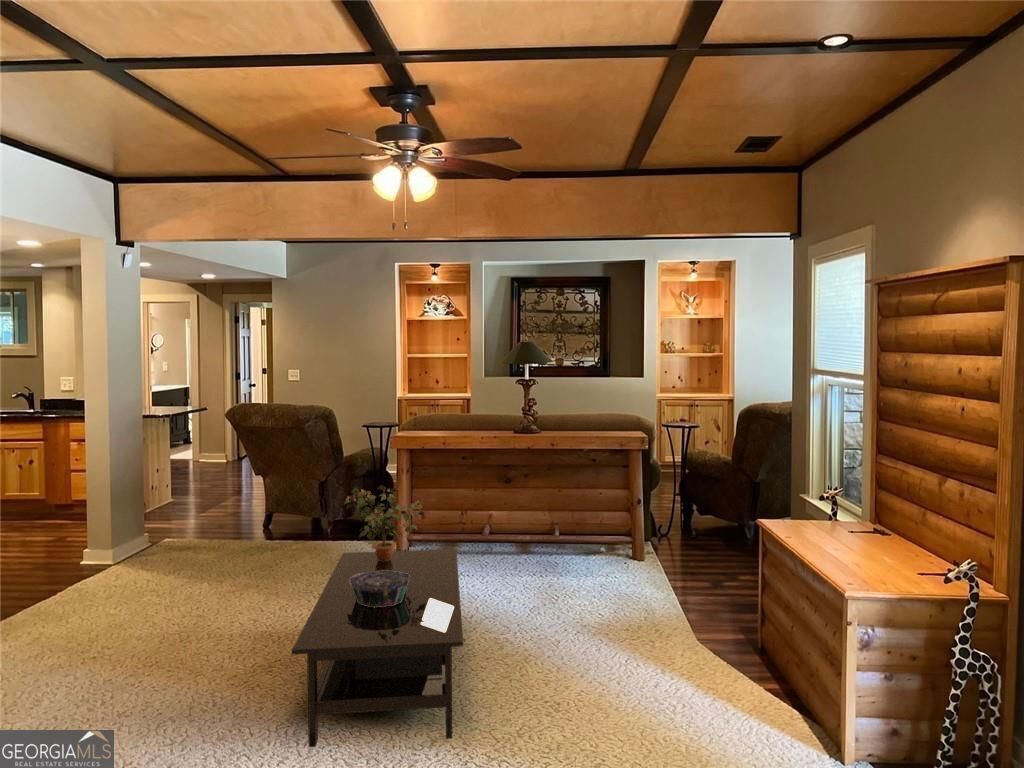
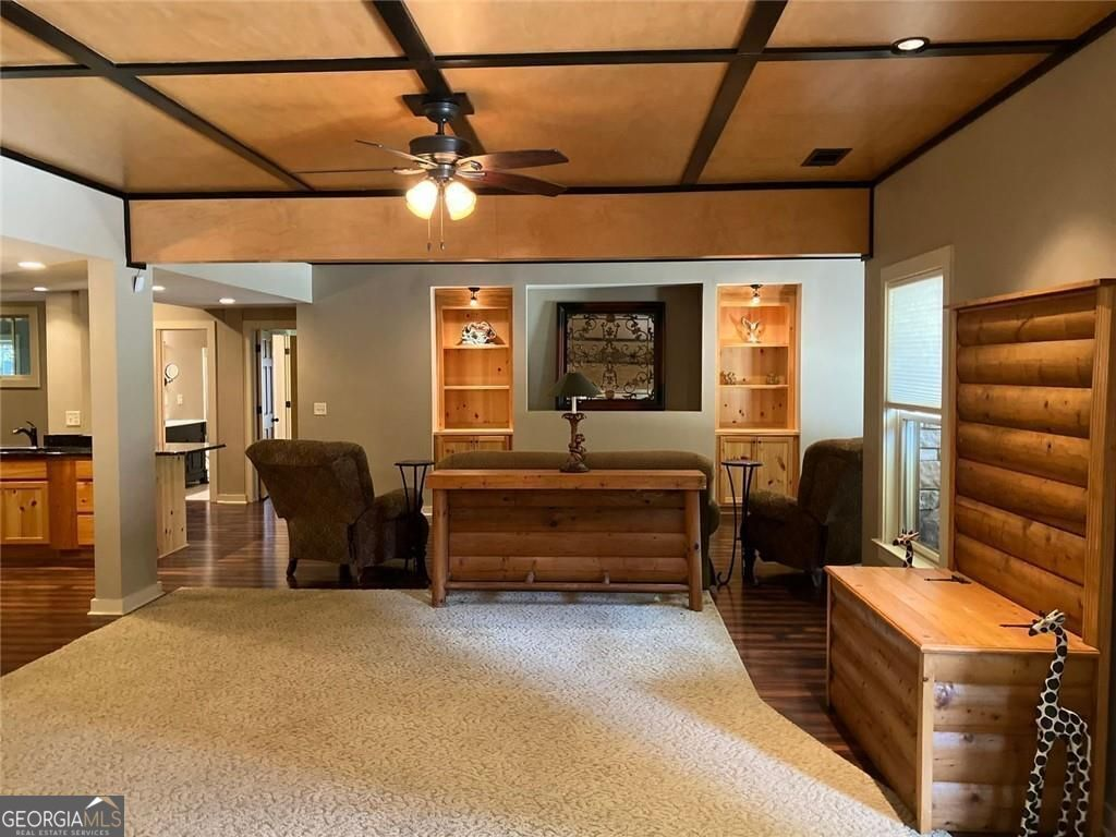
- potted plant [343,484,425,562]
- coffee table [291,548,464,748]
- decorative bowl [349,570,410,608]
